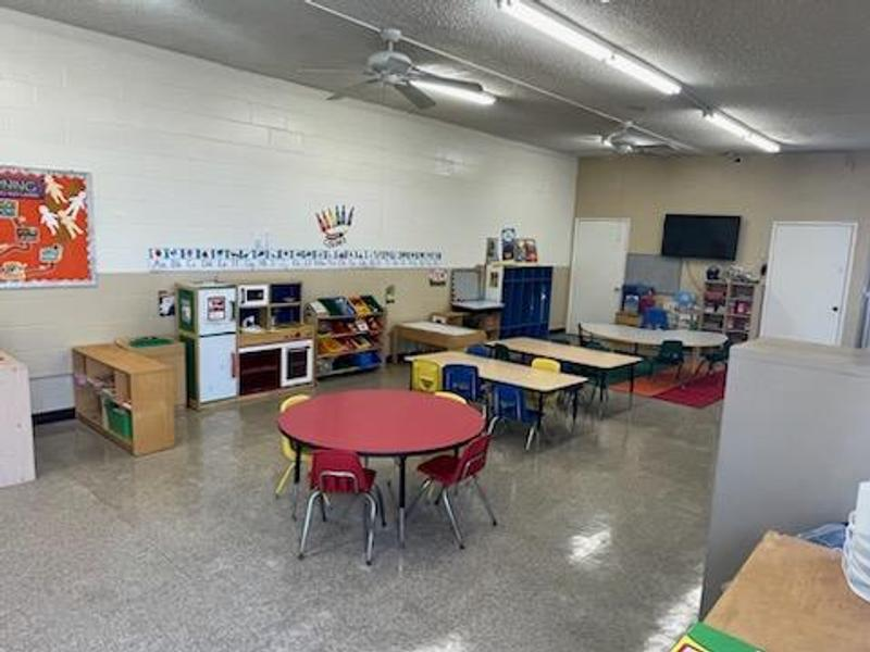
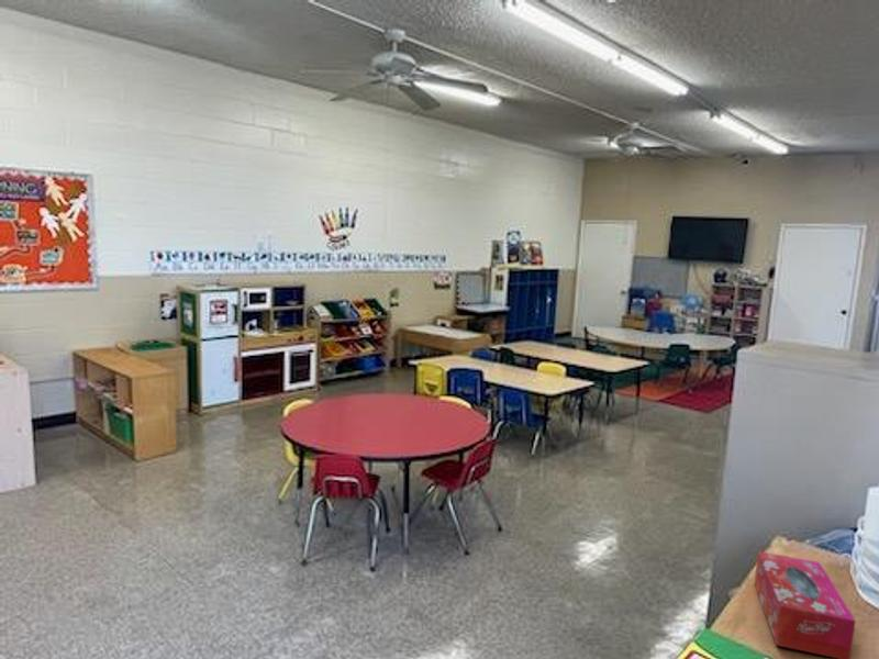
+ tissue box [754,550,857,659]
